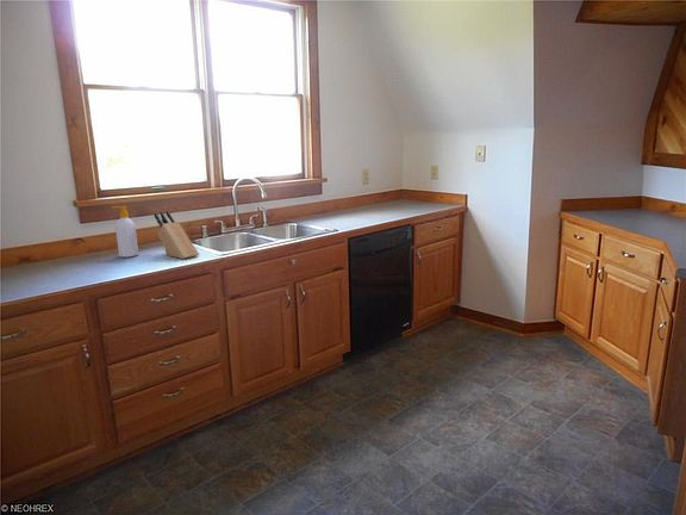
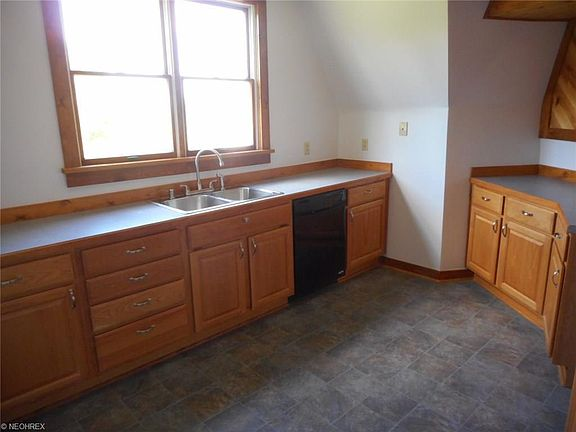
- knife block [154,210,200,260]
- soap bottle [111,205,139,259]
